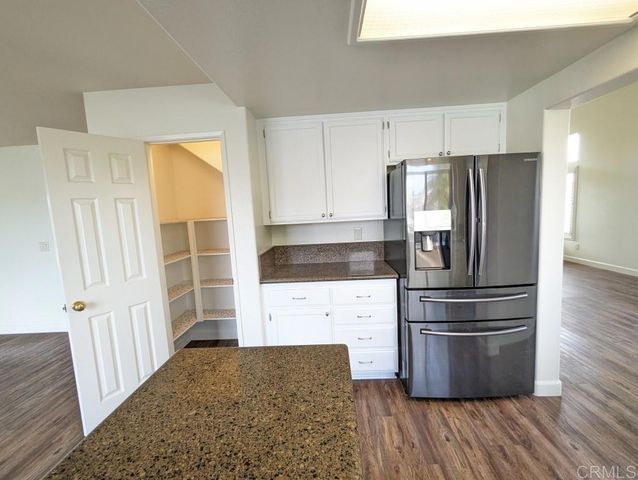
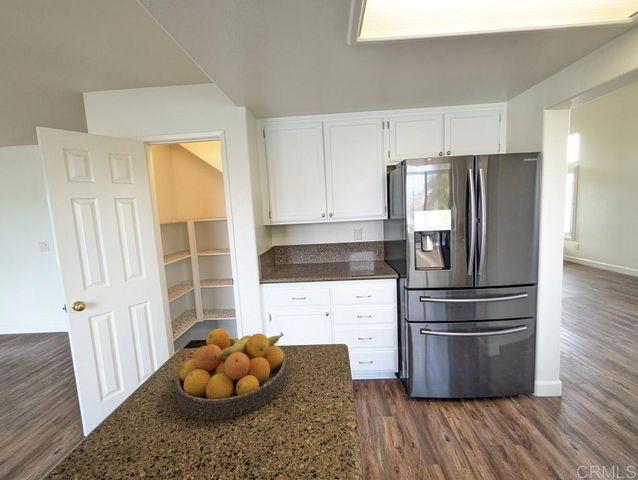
+ fruit bowl [175,328,289,421]
